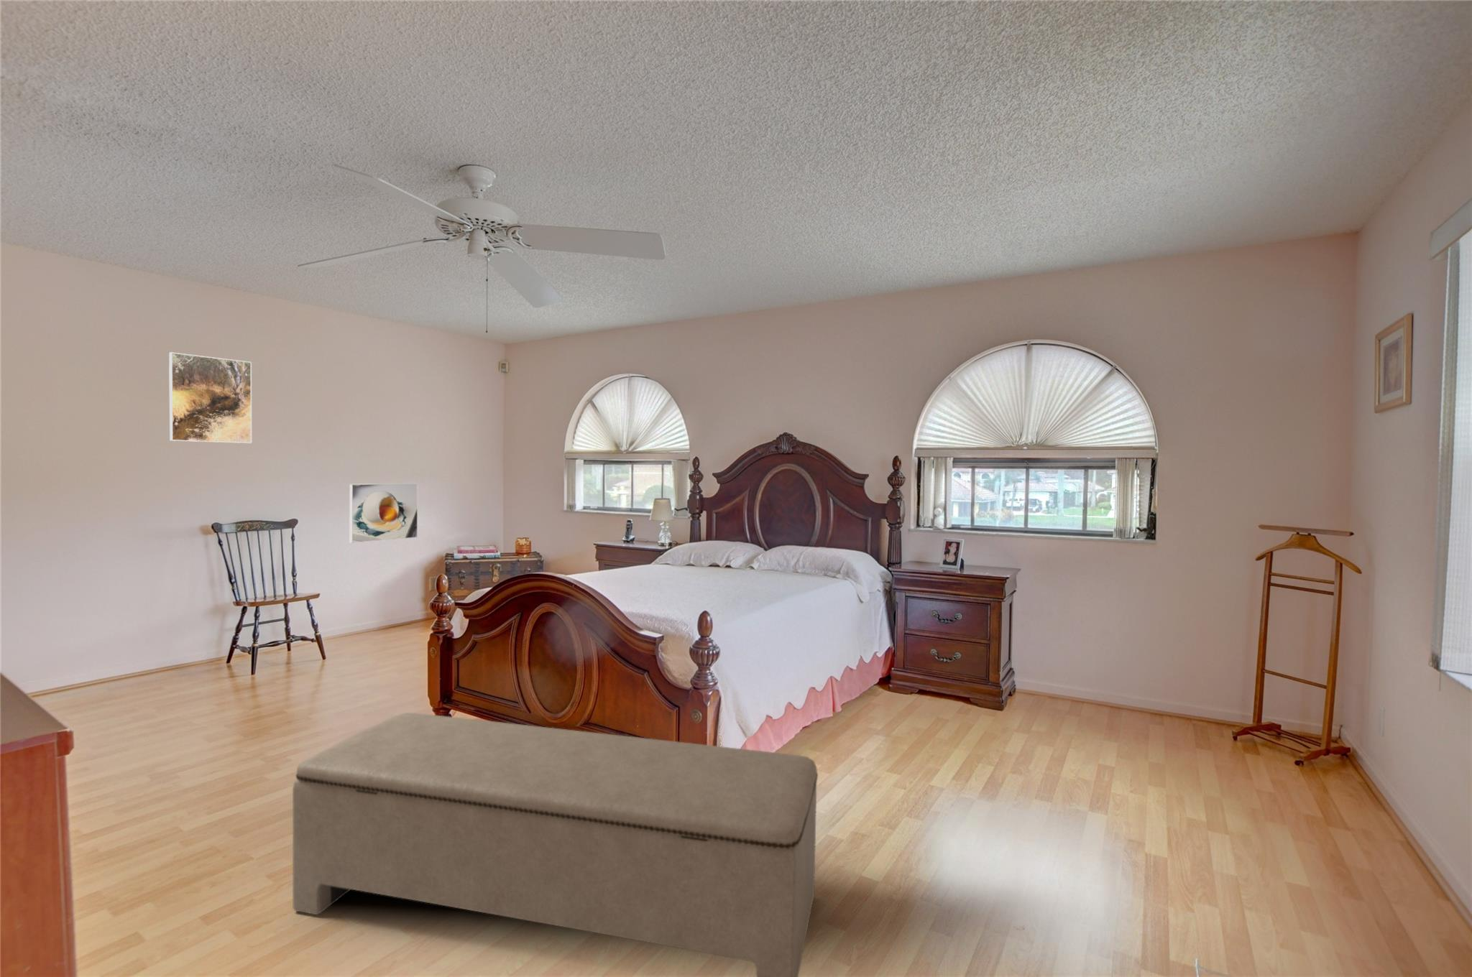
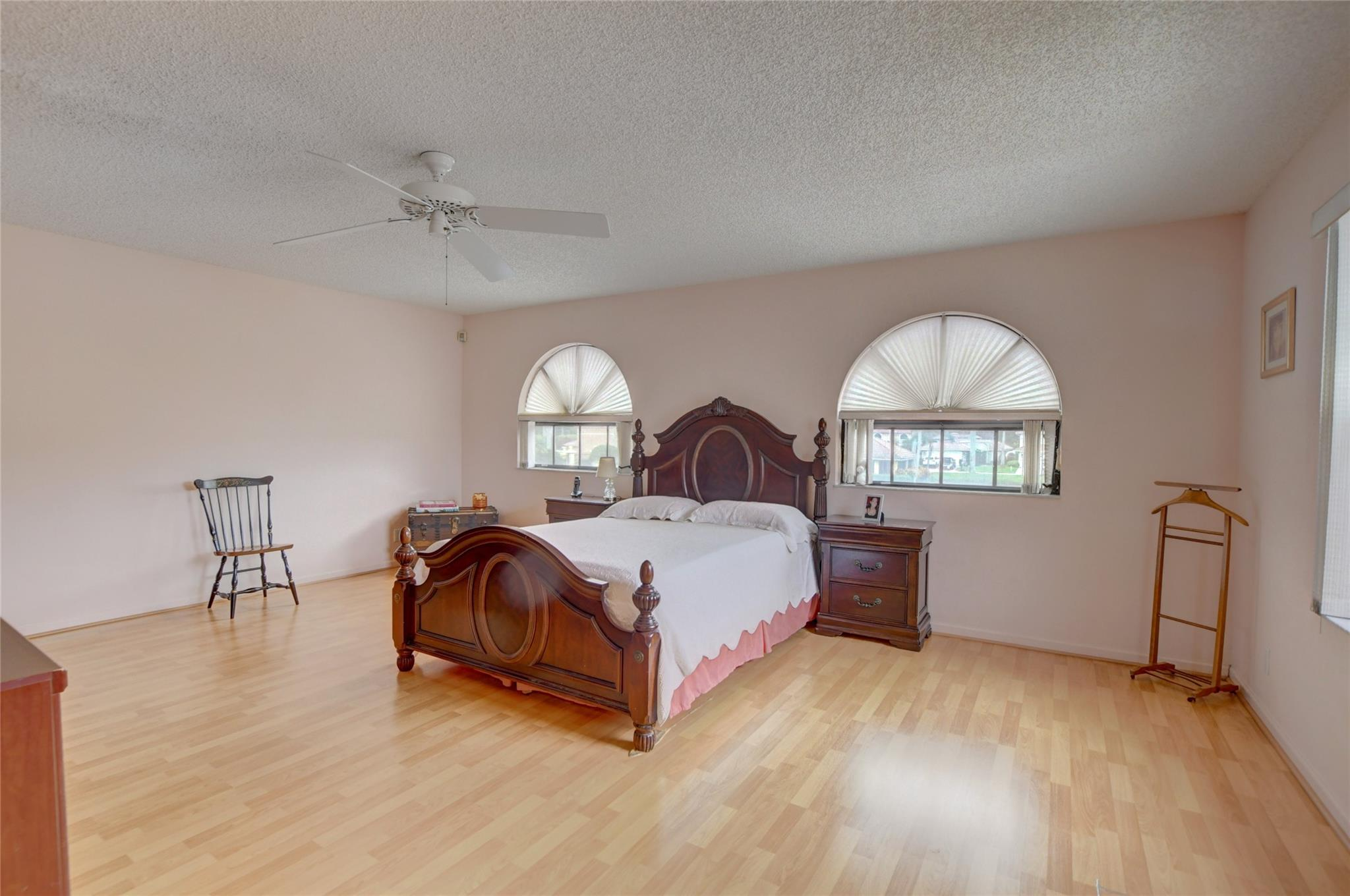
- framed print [168,352,252,444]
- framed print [349,483,419,544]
- bench [292,712,819,977]
